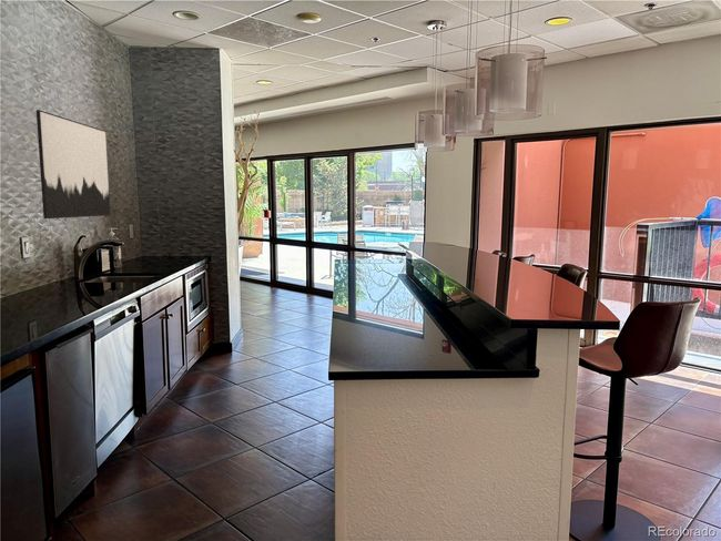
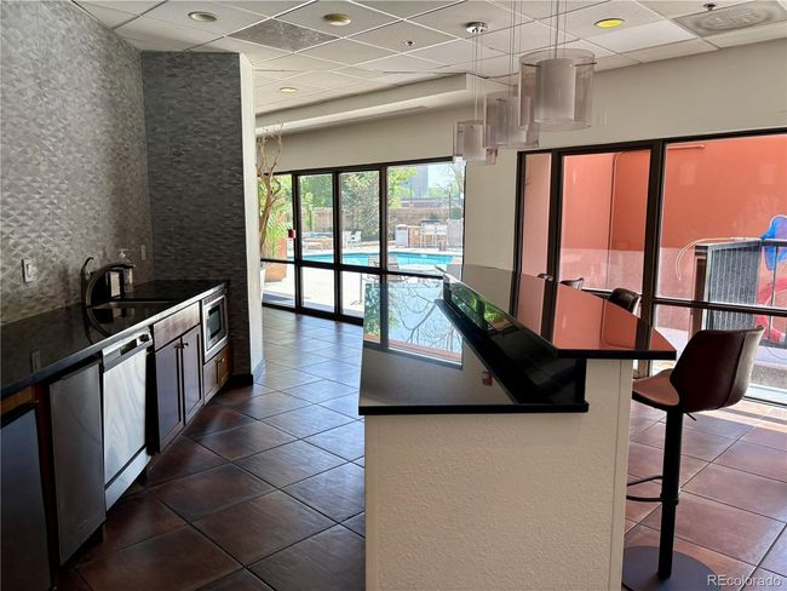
- wall art [35,109,111,220]
